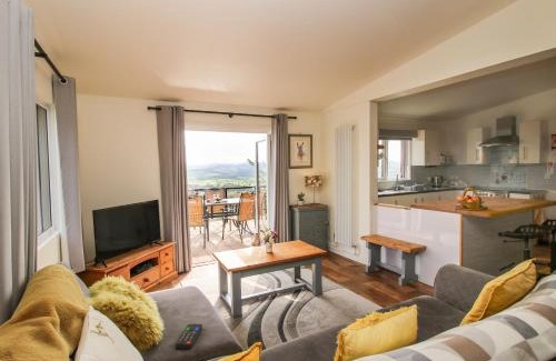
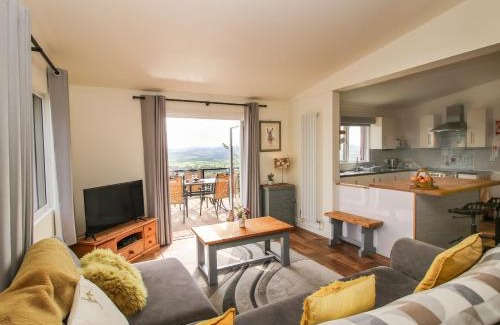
- remote control [175,323,203,350]
